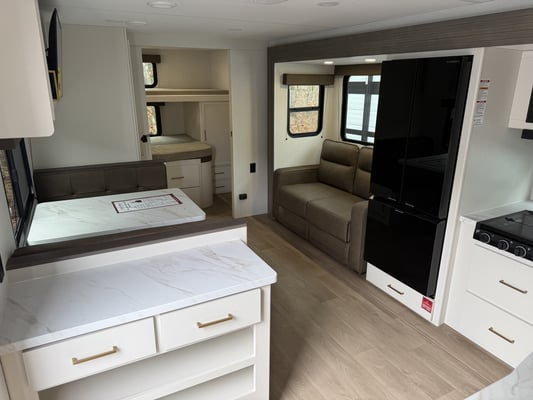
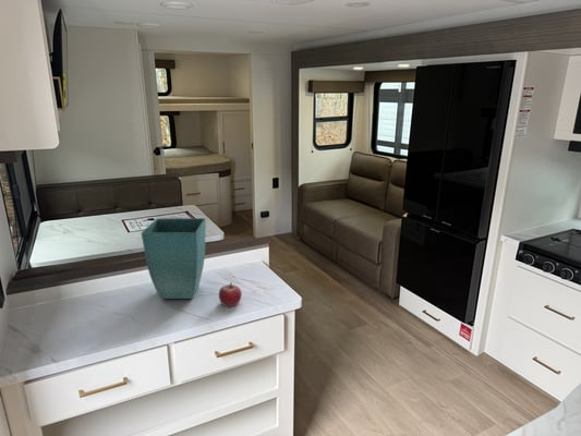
+ flower pot [141,217,207,300]
+ fruit [218,281,243,307]
